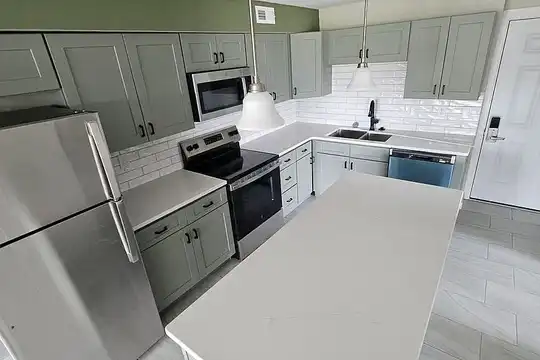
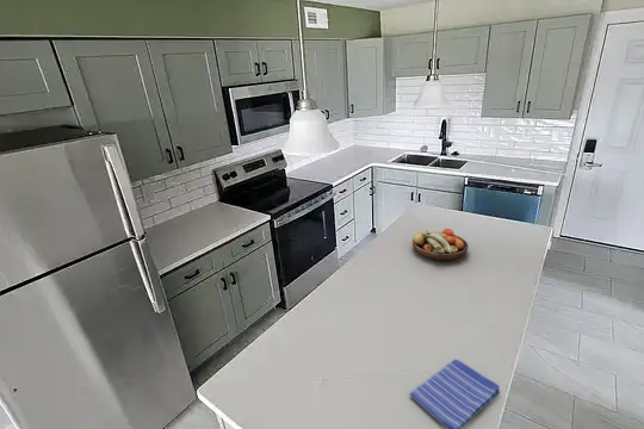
+ fruit bowl [411,228,470,261]
+ dish towel [408,359,501,429]
